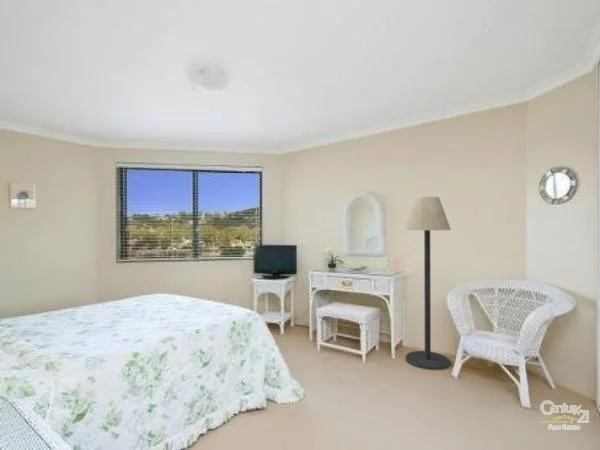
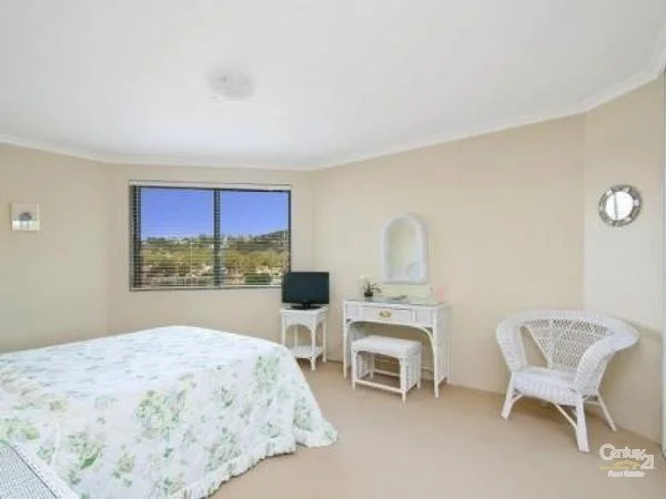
- floor lamp [404,196,452,371]
